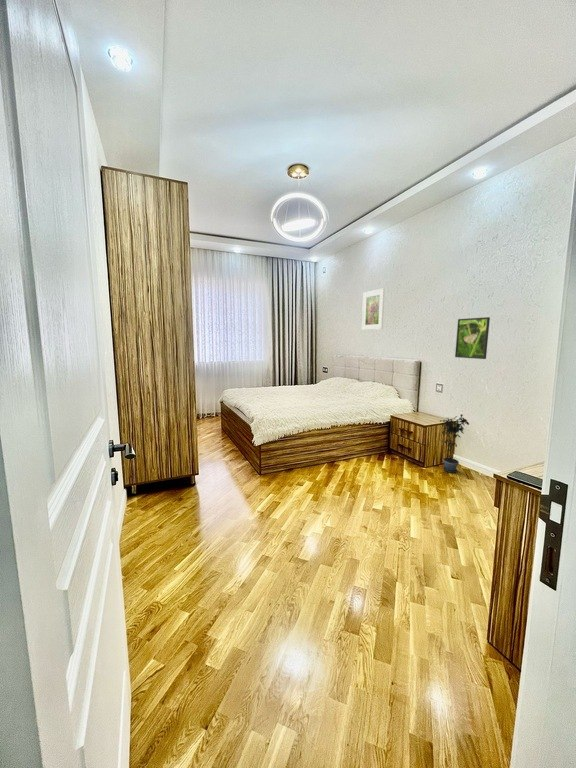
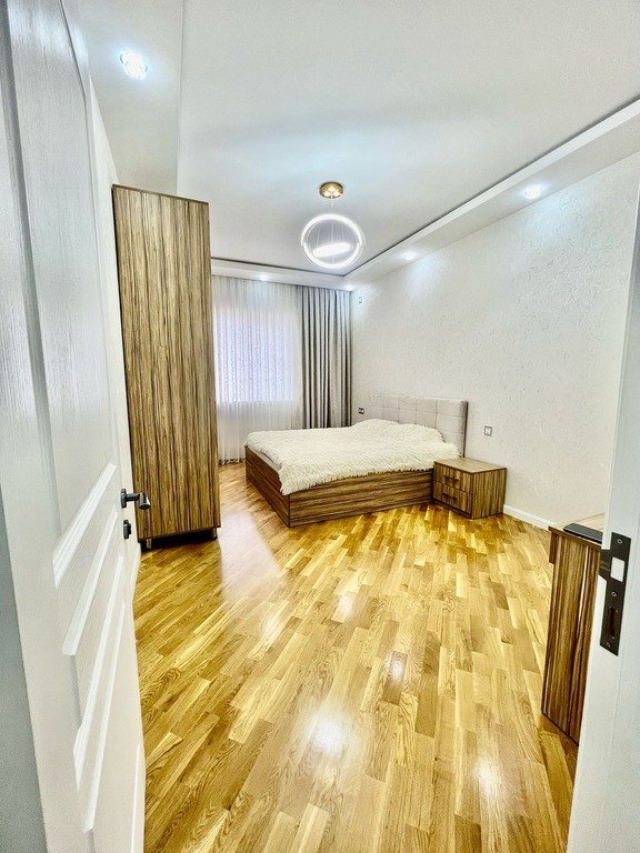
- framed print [361,287,385,331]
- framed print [454,316,491,360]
- potted plant [439,413,470,474]
